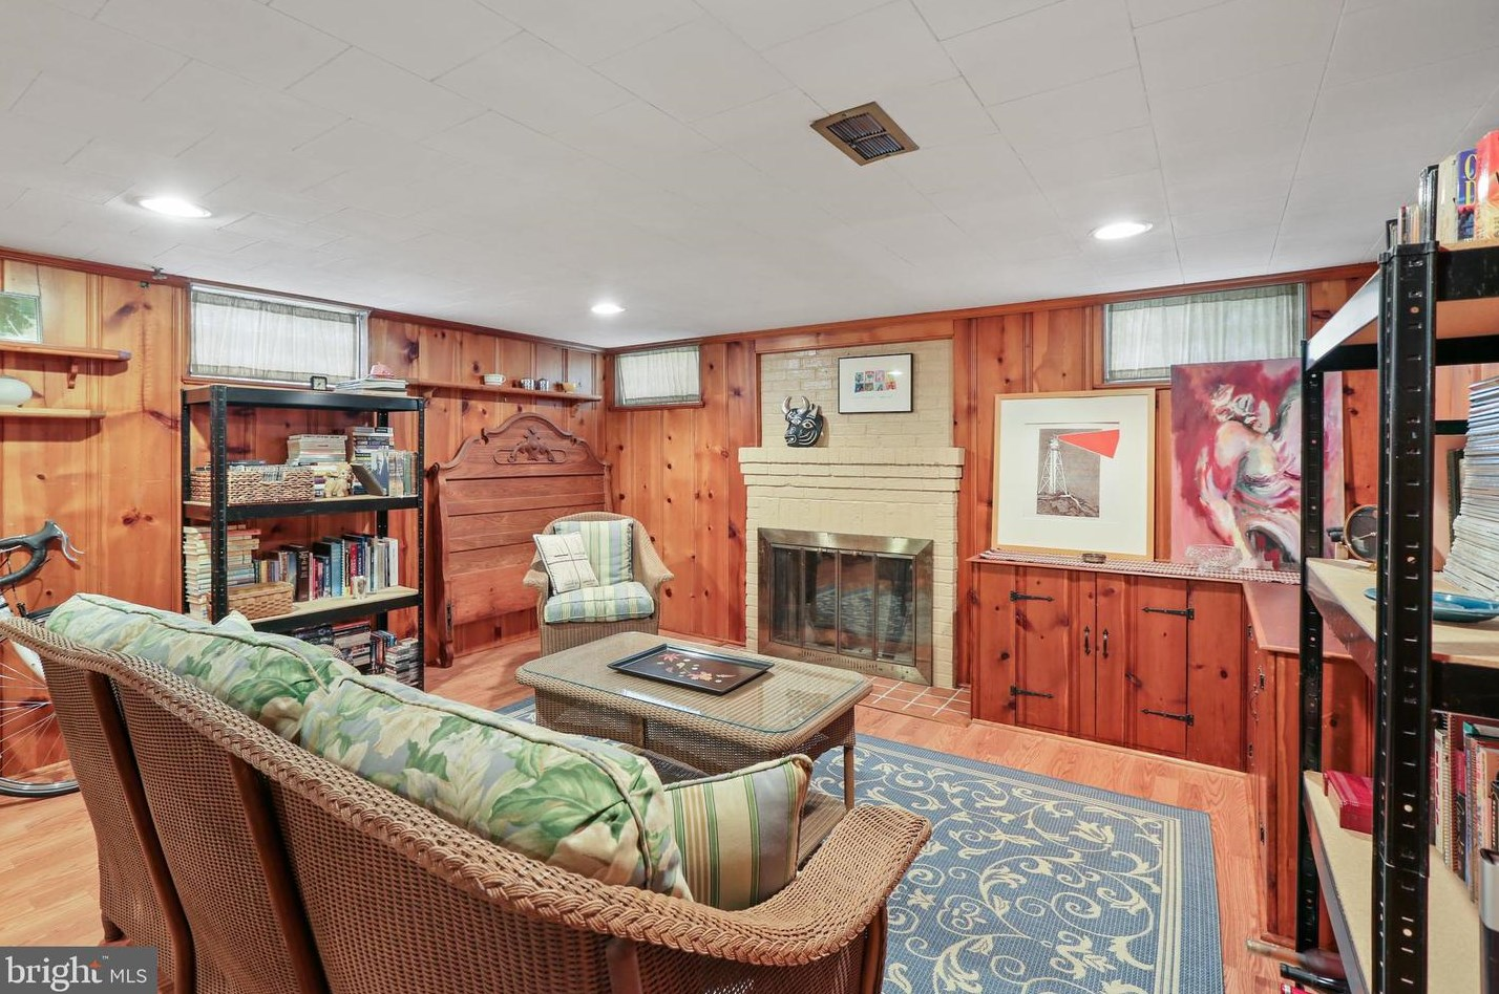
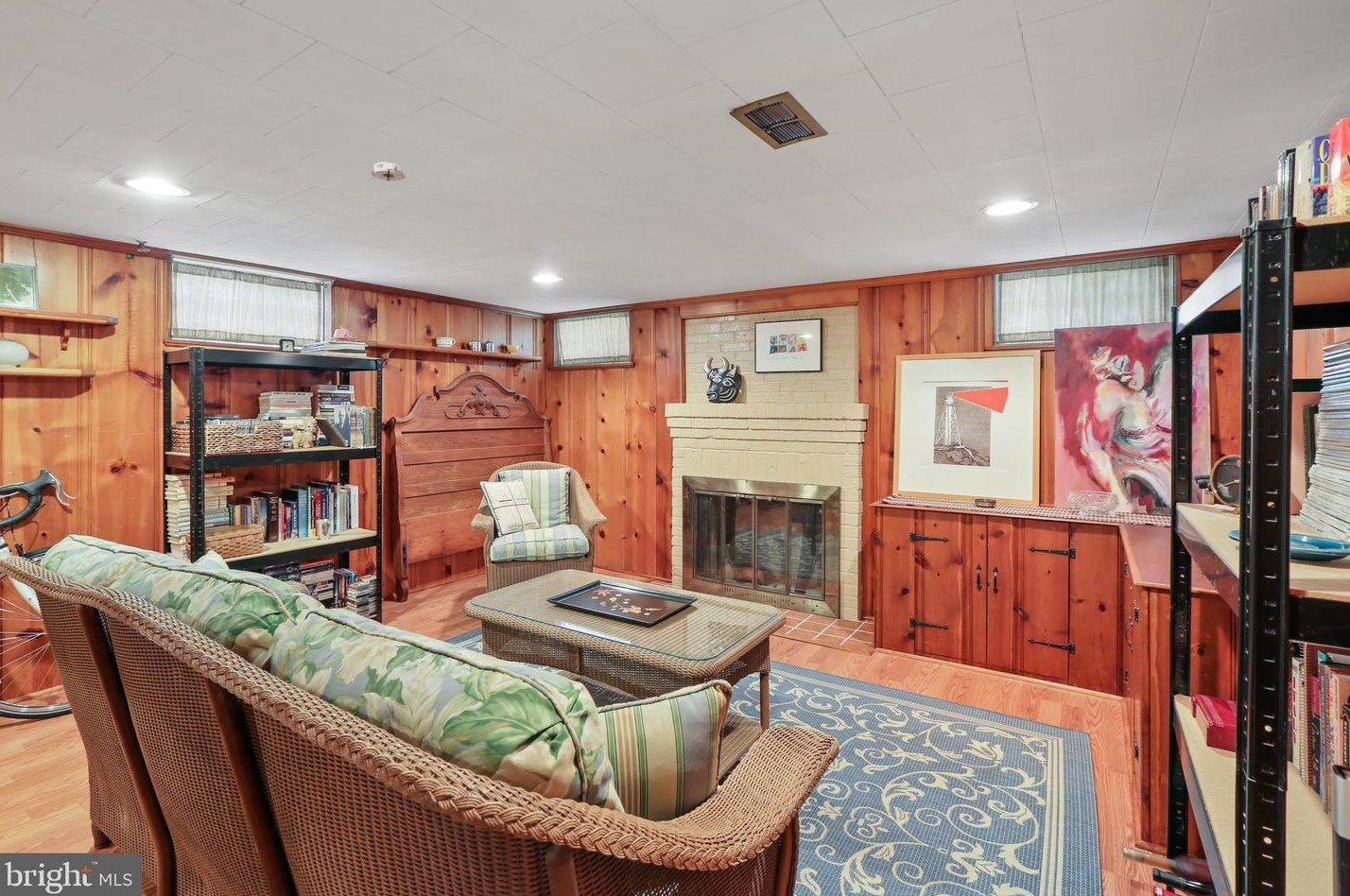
+ smoke detector [370,162,407,181]
